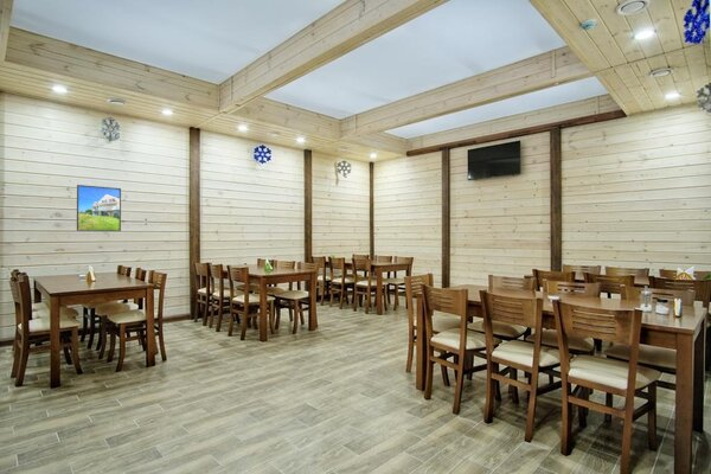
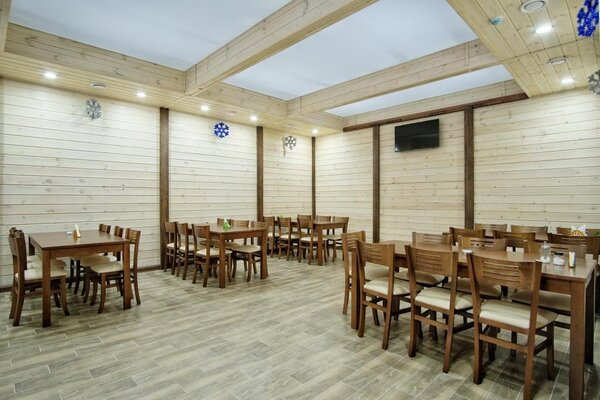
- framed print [76,184,122,232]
